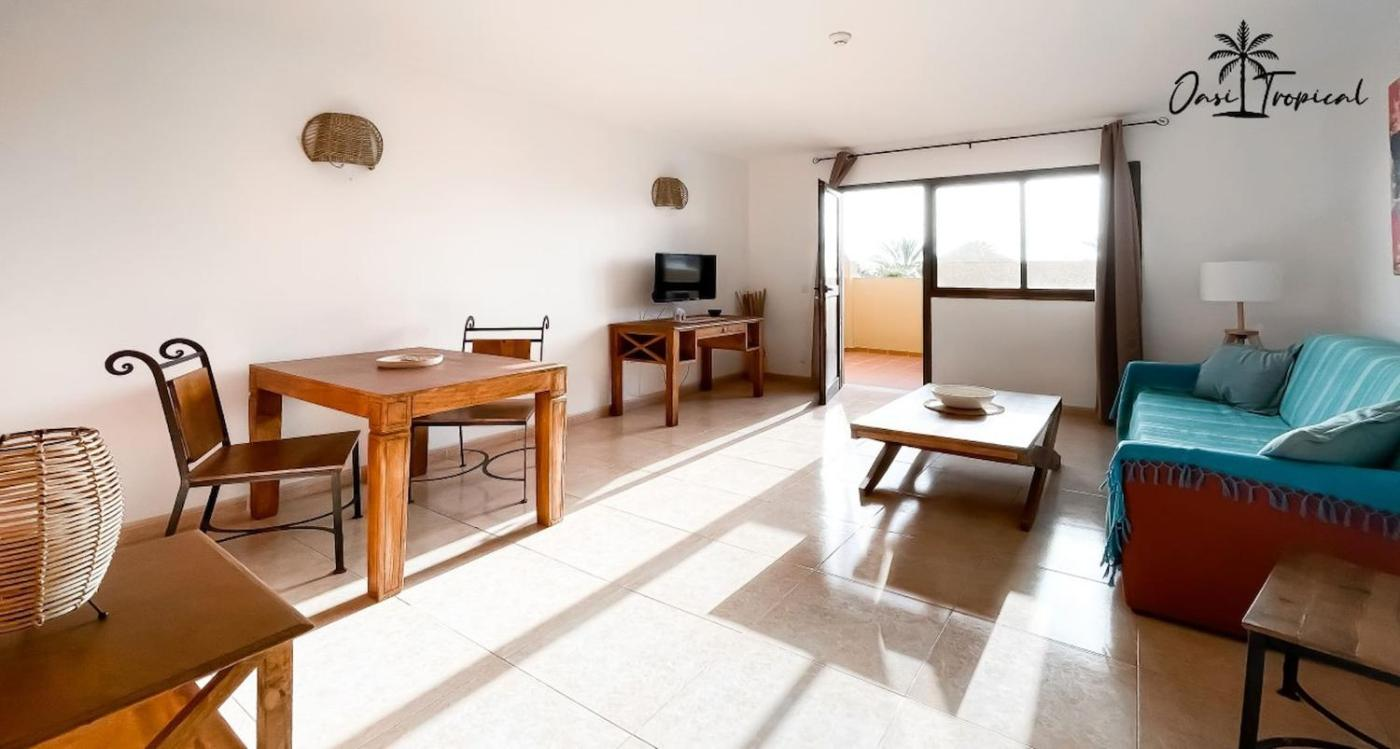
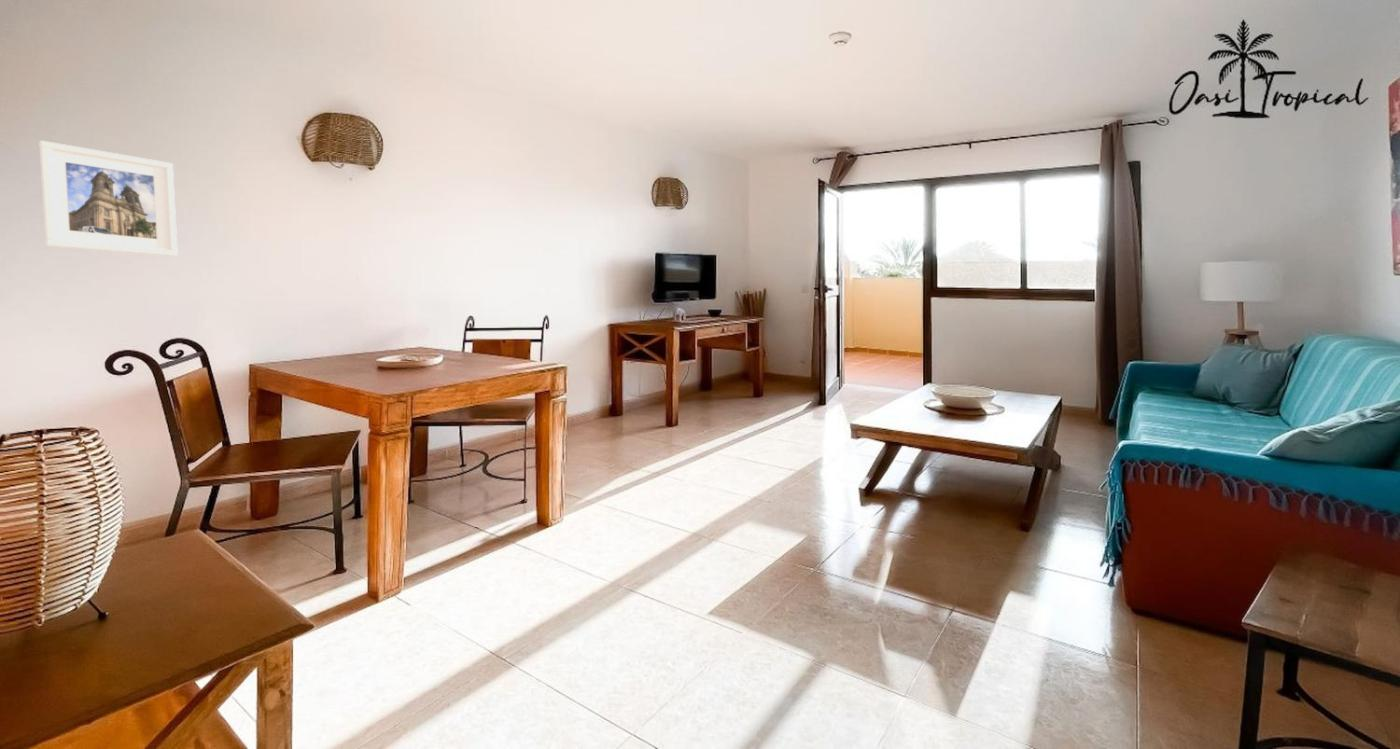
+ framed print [38,140,179,257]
